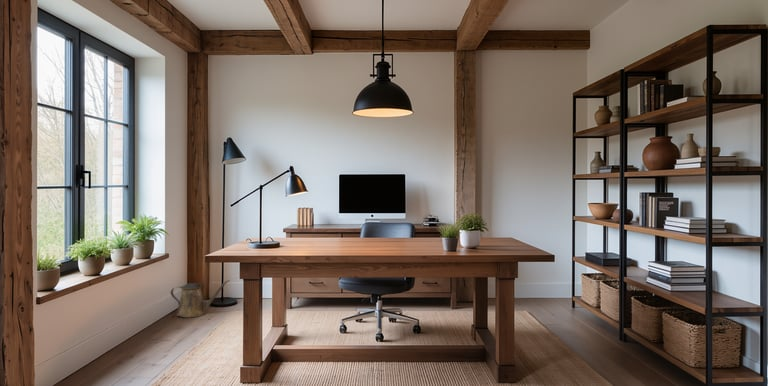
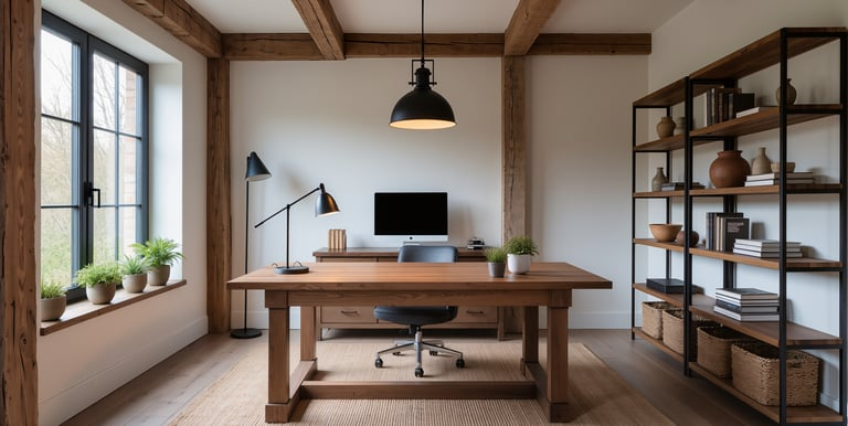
- watering can [169,279,230,318]
